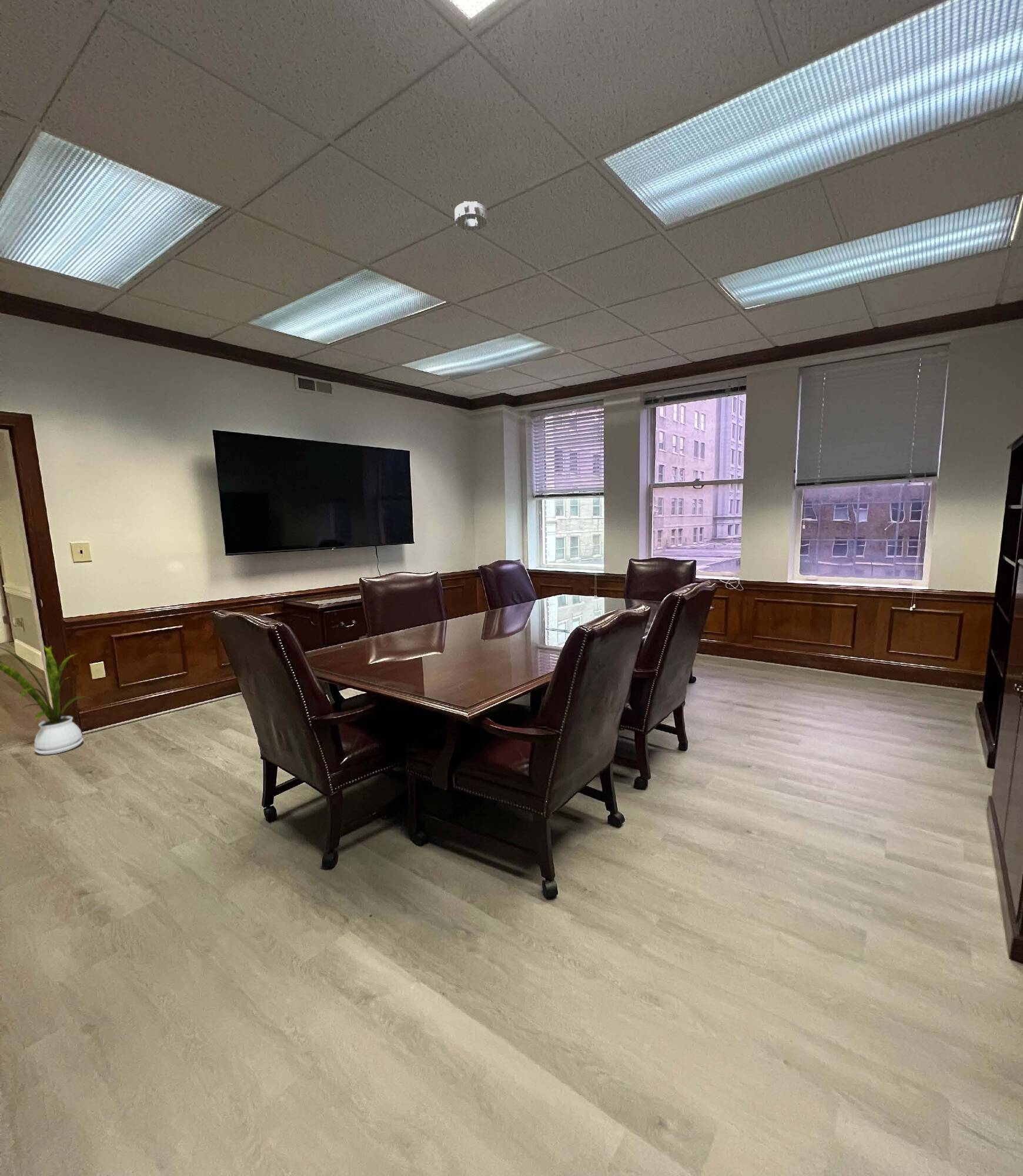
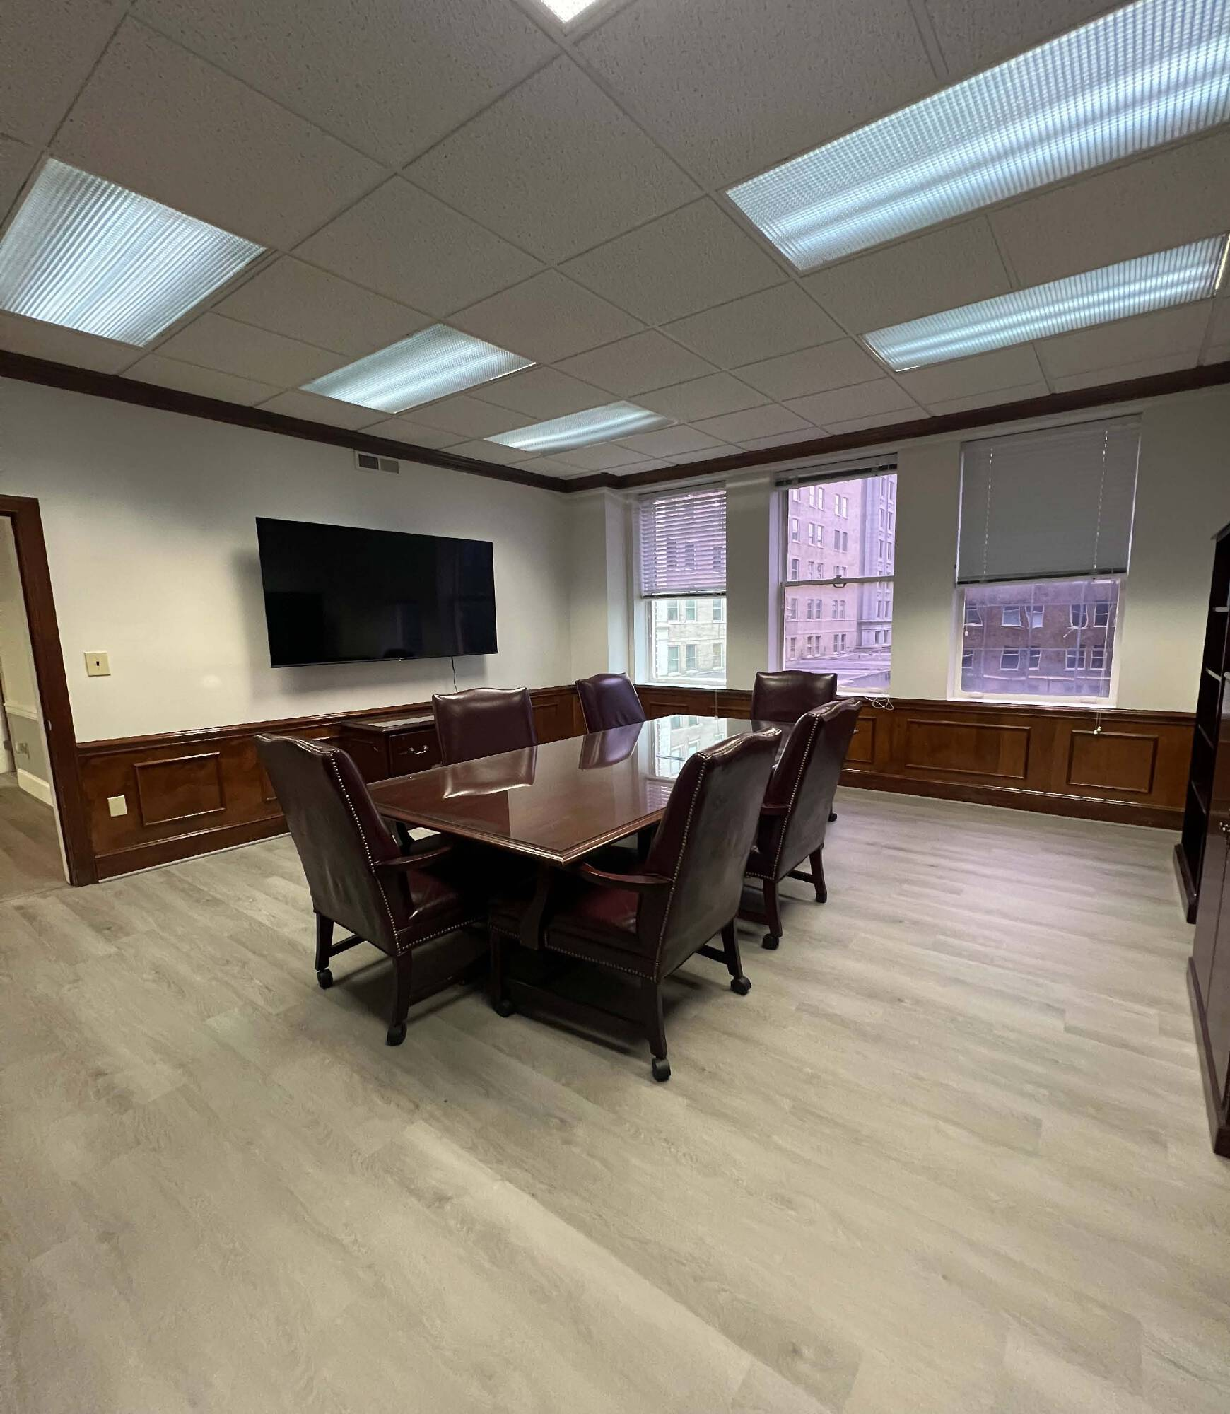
- smoke detector [454,201,488,232]
- house plant [0,645,92,755]
